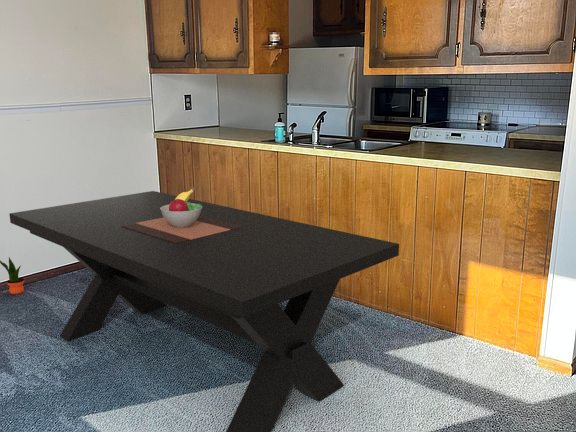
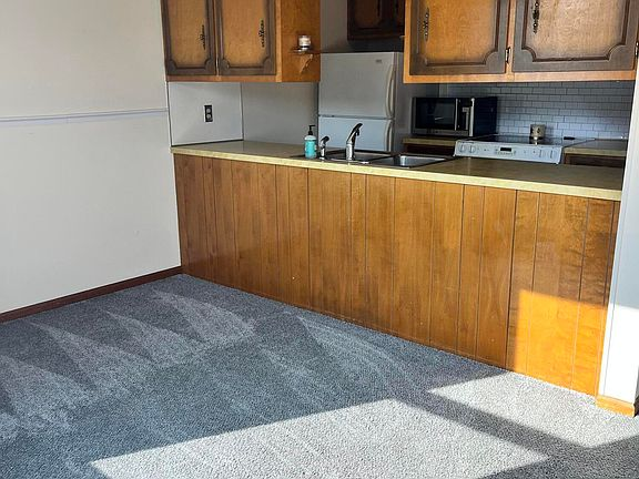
- dining table [8,185,400,432]
- potted plant [0,256,25,295]
